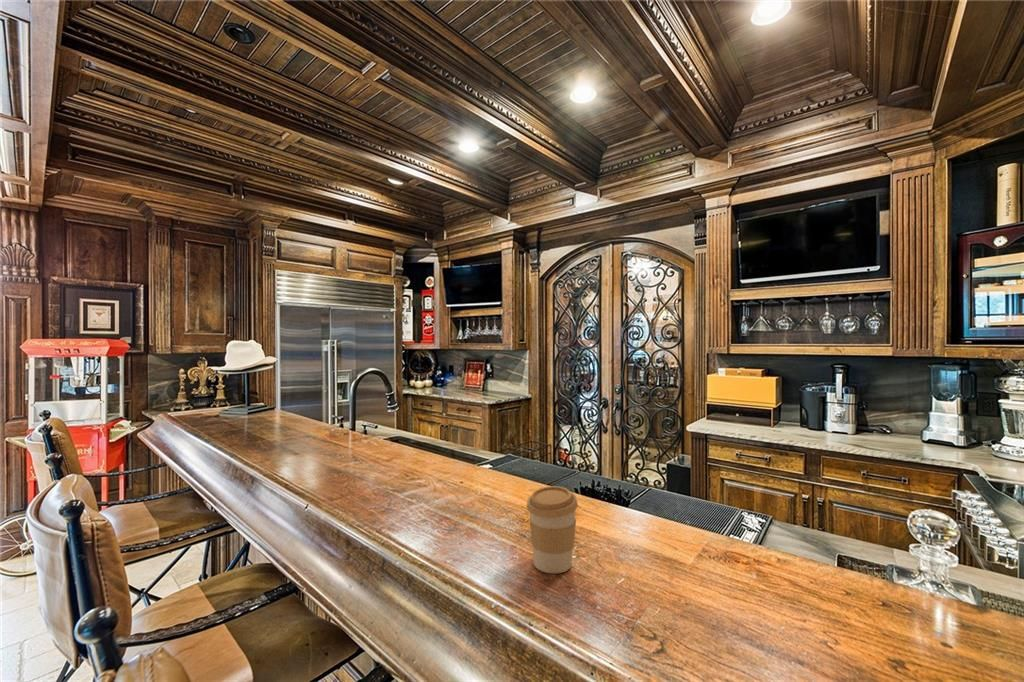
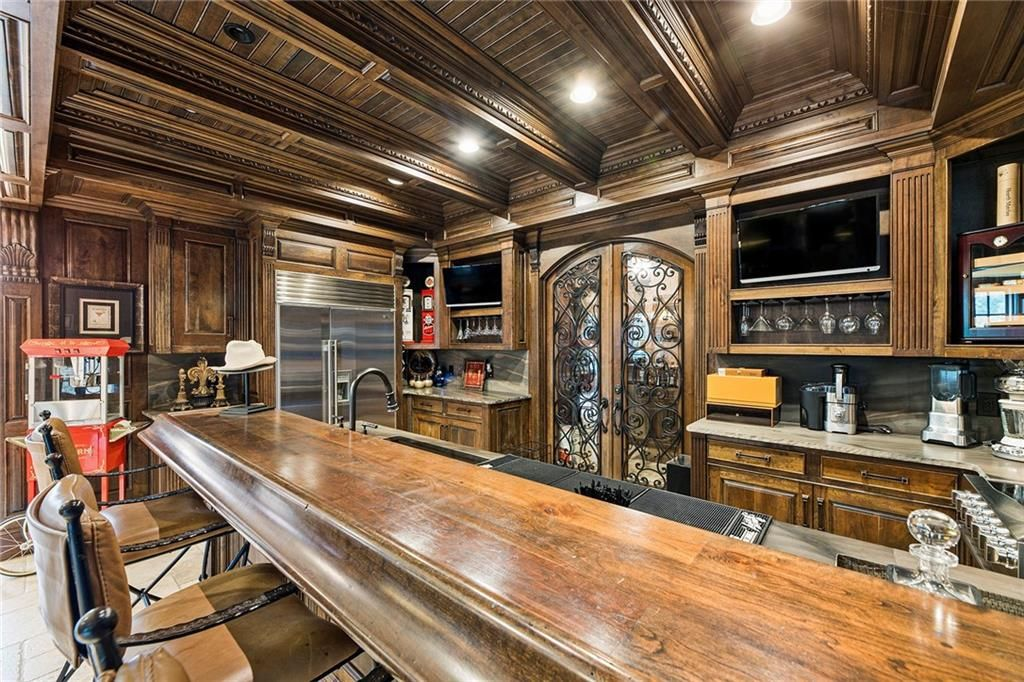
- coffee cup [526,485,579,574]
